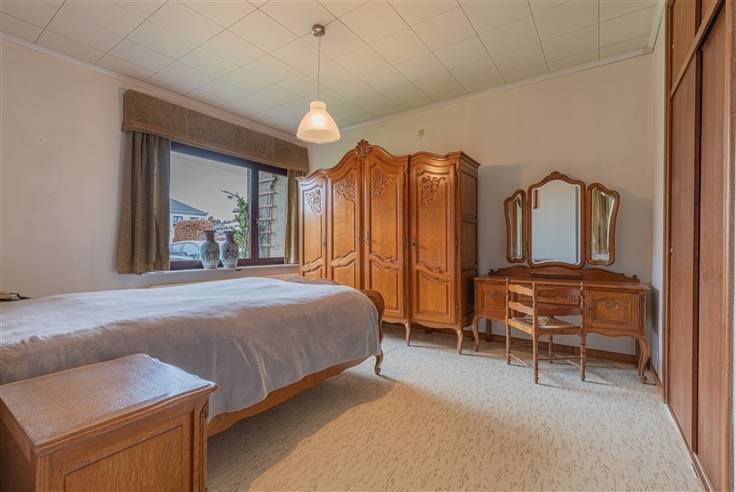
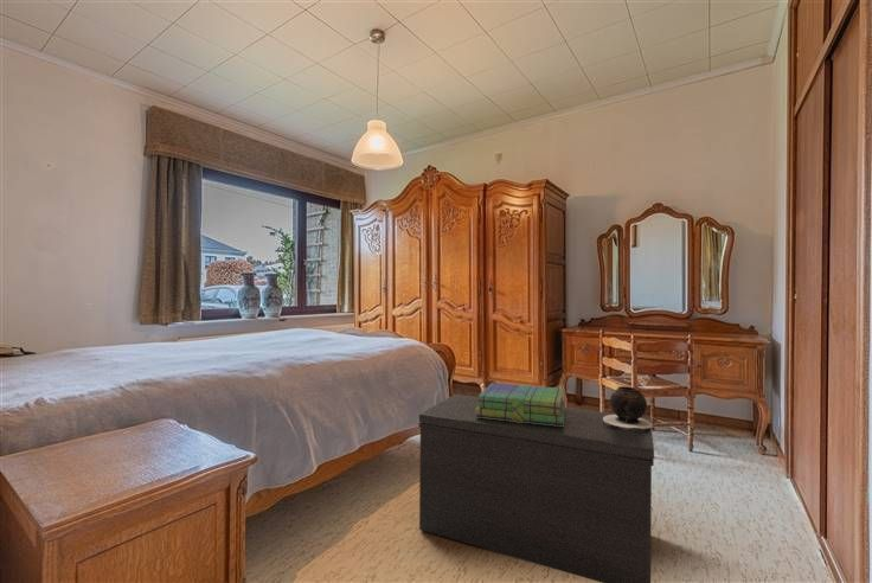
+ vase [603,385,654,431]
+ bench [417,393,655,583]
+ stack of books [475,382,566,427]
